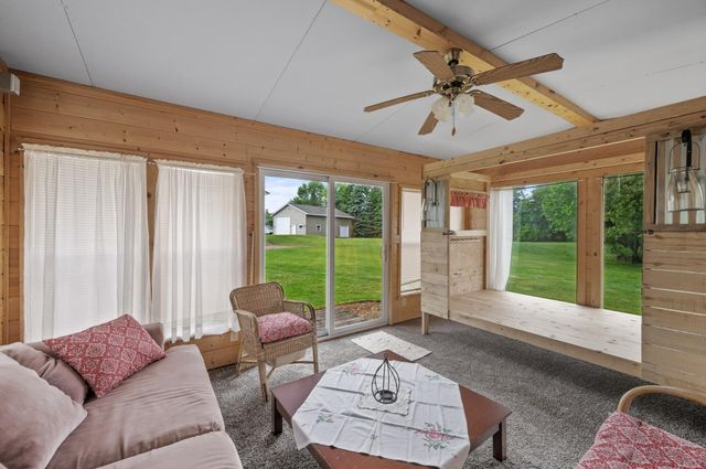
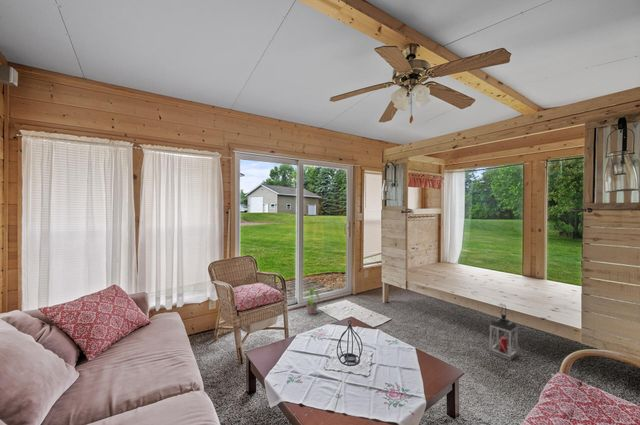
+ potted plant [301,287,321,315]
+ lantern [489,304,519,361]
